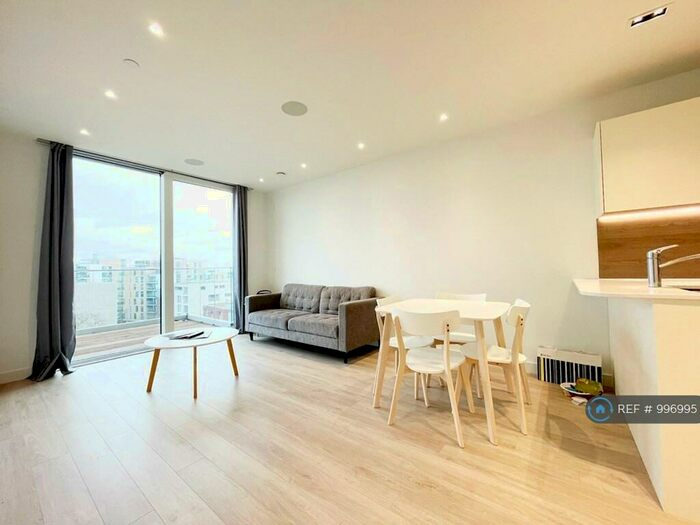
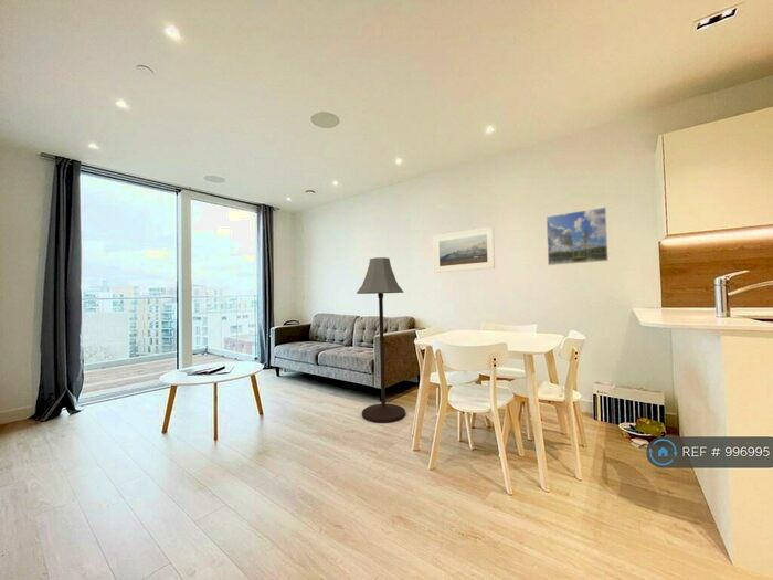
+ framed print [546,205,610,266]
+ floor lamp [356,256,406,424]
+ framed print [432,225,496,274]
